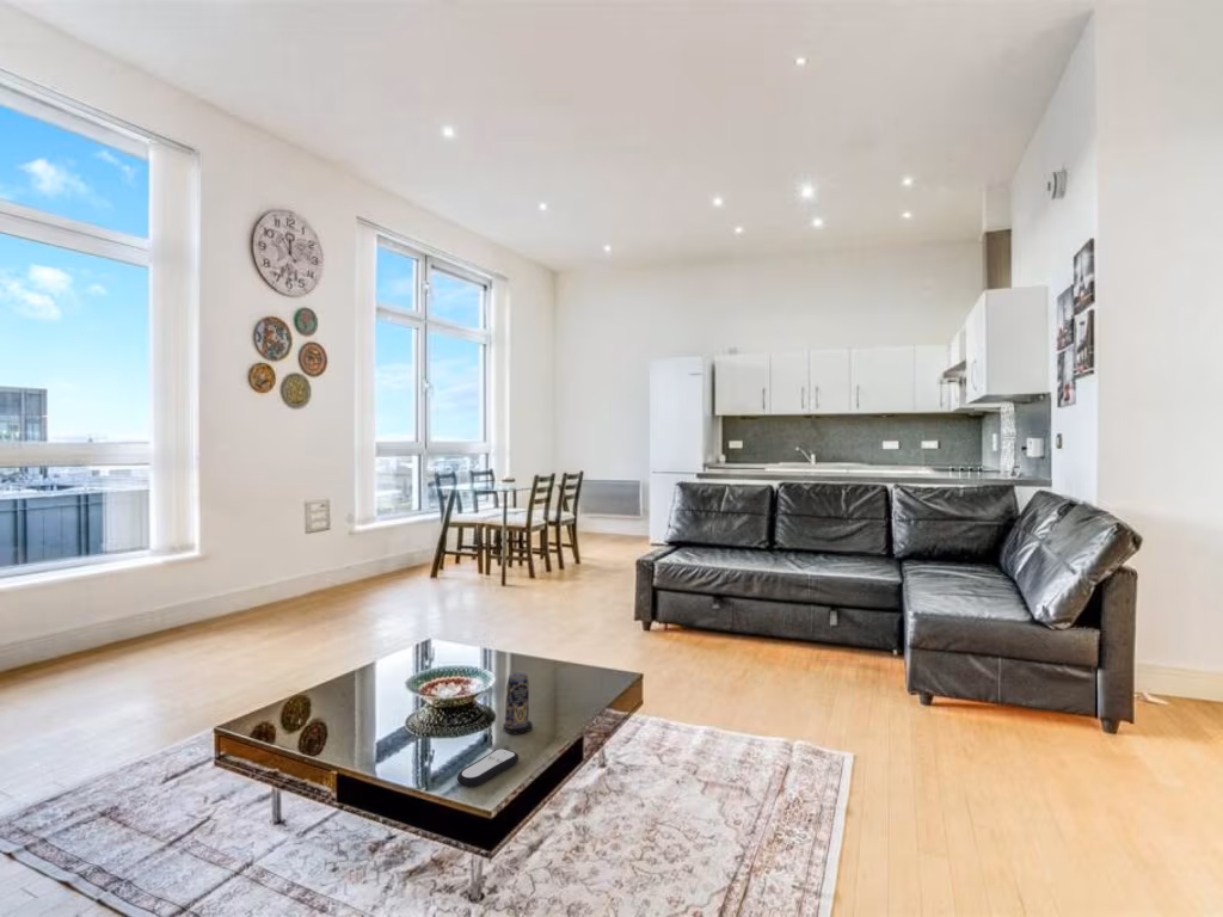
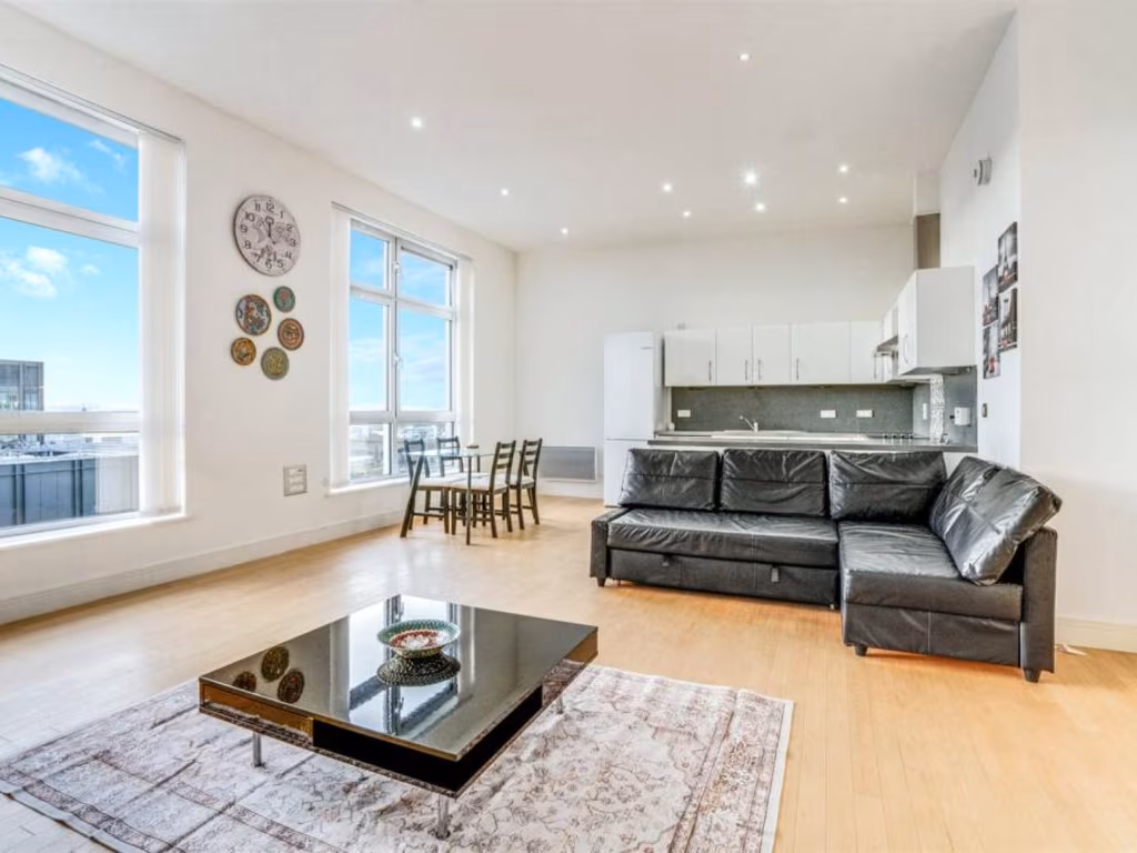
- candle [502,671,534,734]
- remote control [456,747,520,788]
